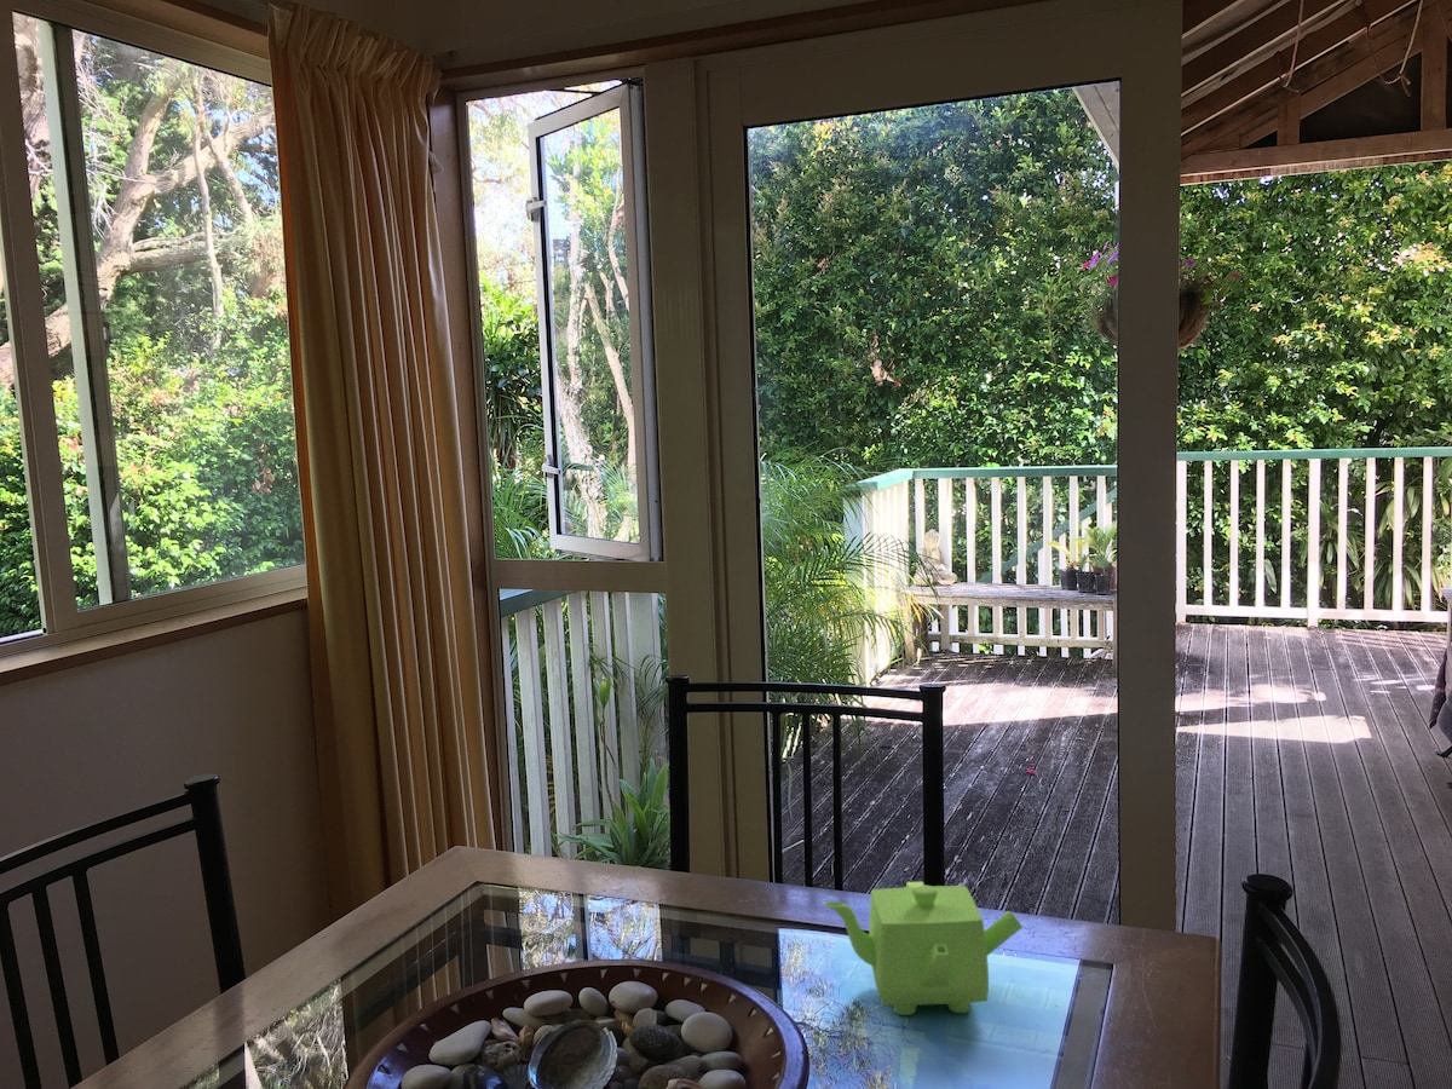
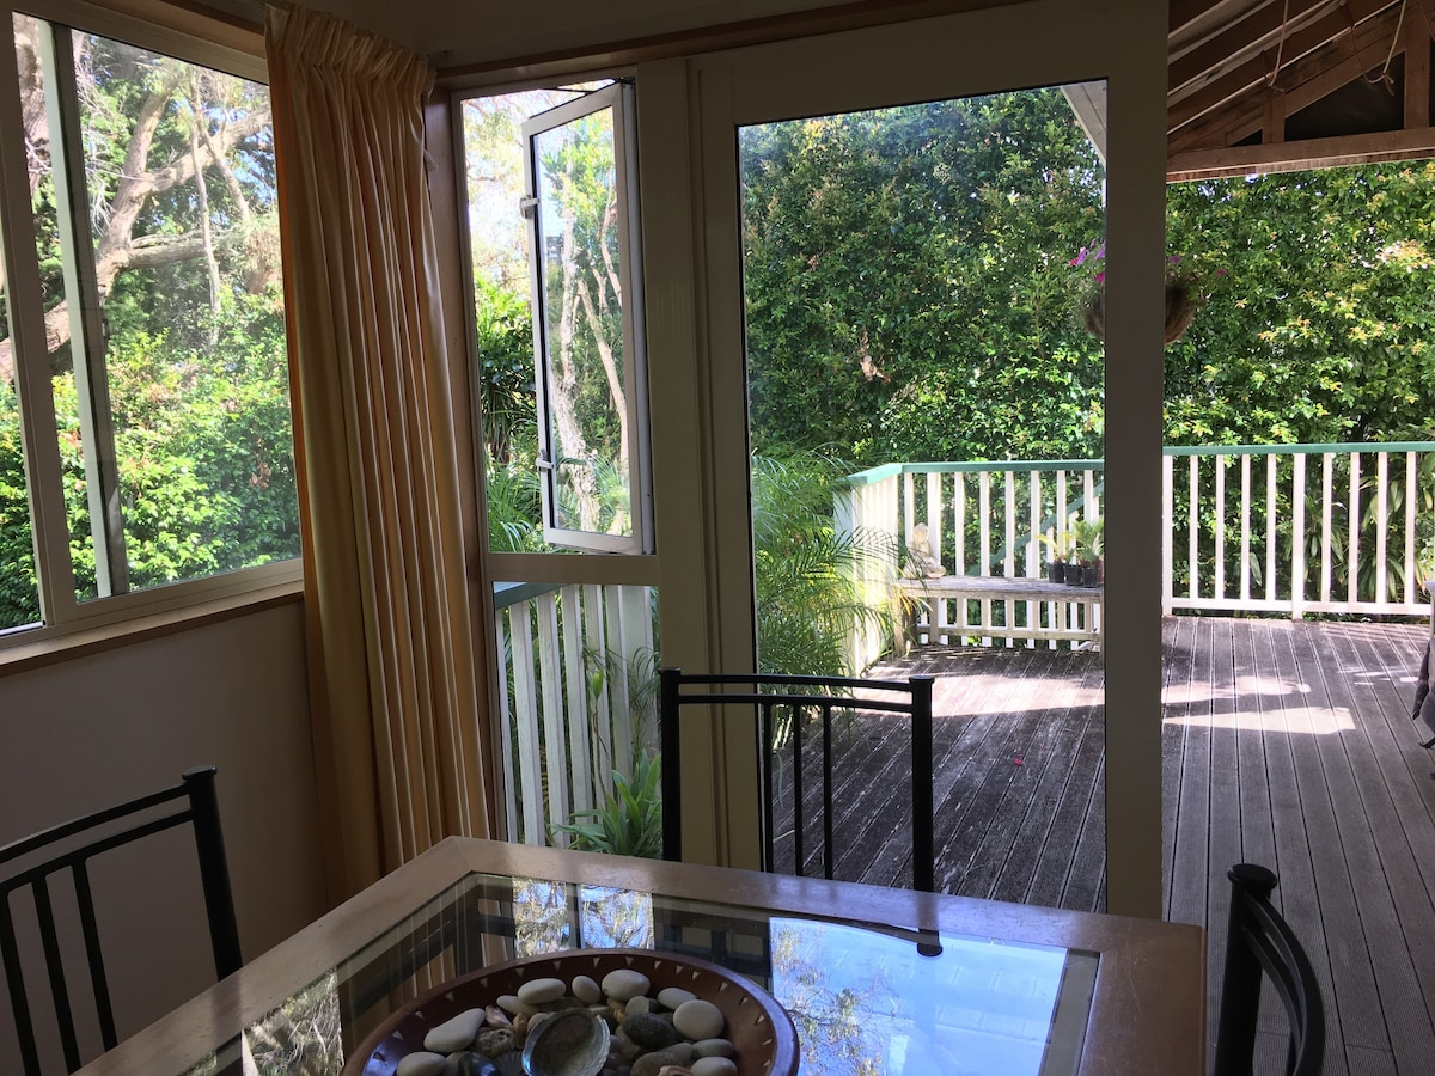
- teapot [823,881,1024,1016]
